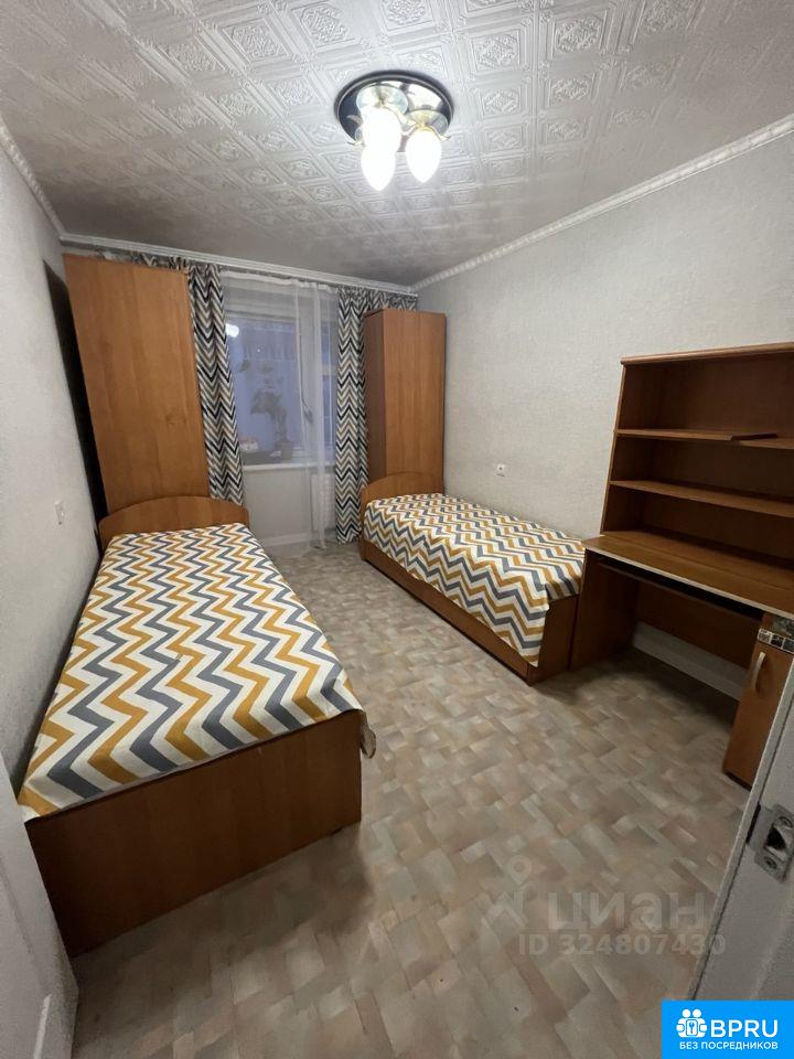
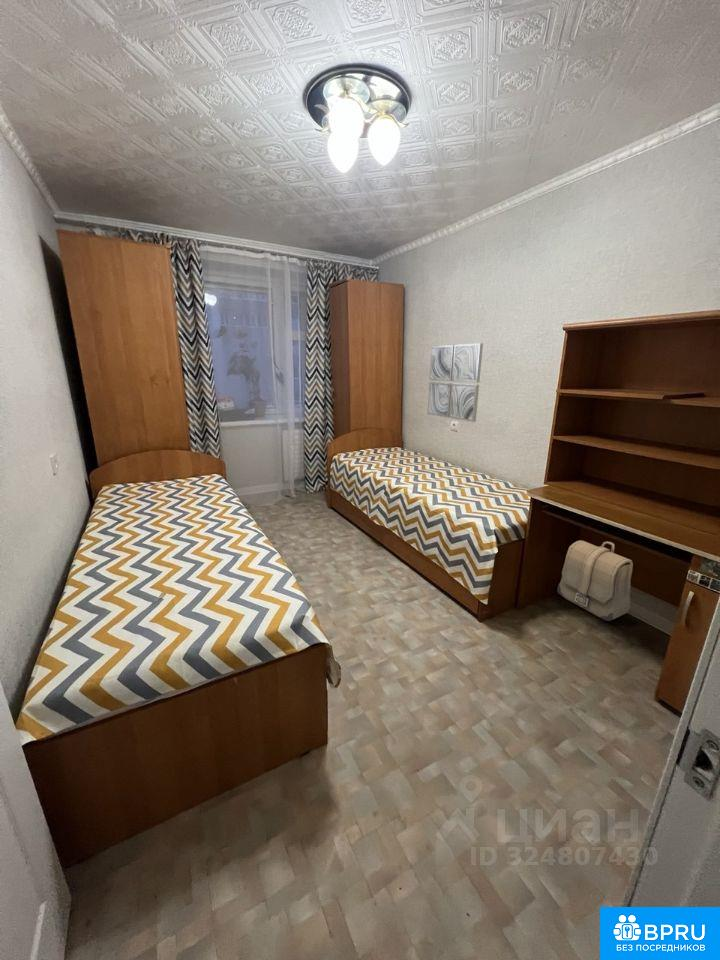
+ backpack [556,539,634,622]
+ wall art [426,342,484,423]
